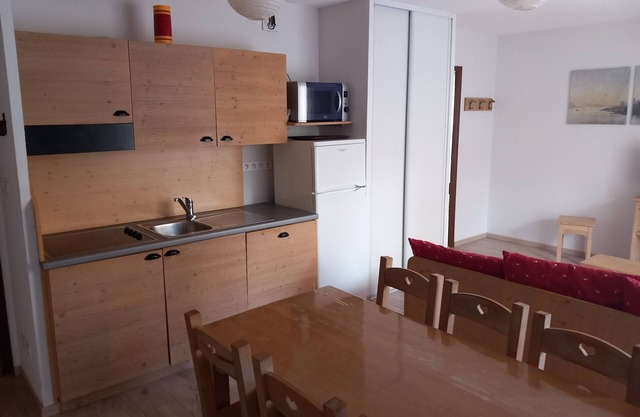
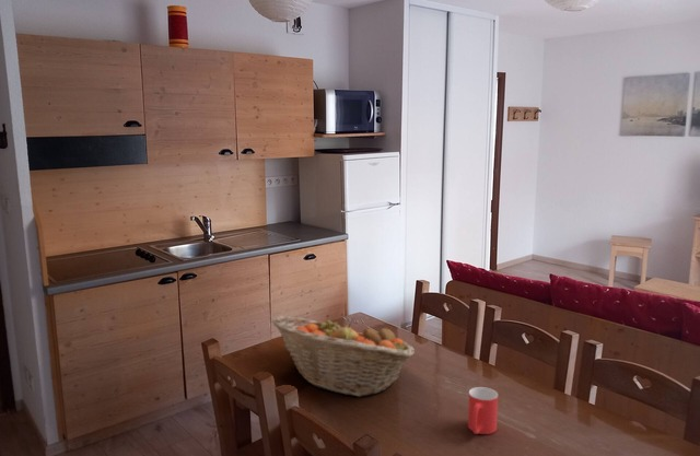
+ mug [467,386,499,435]
+ fruit basket [270,315,416,398]
